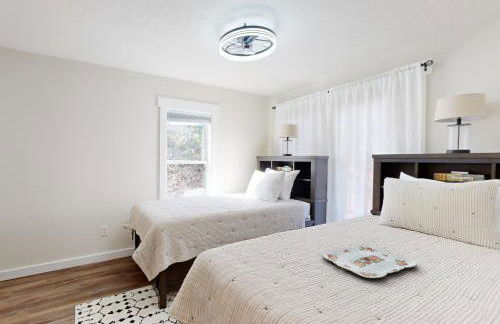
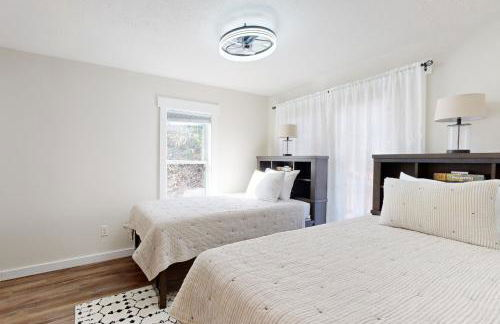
- serving tray [322,243,417,279]
